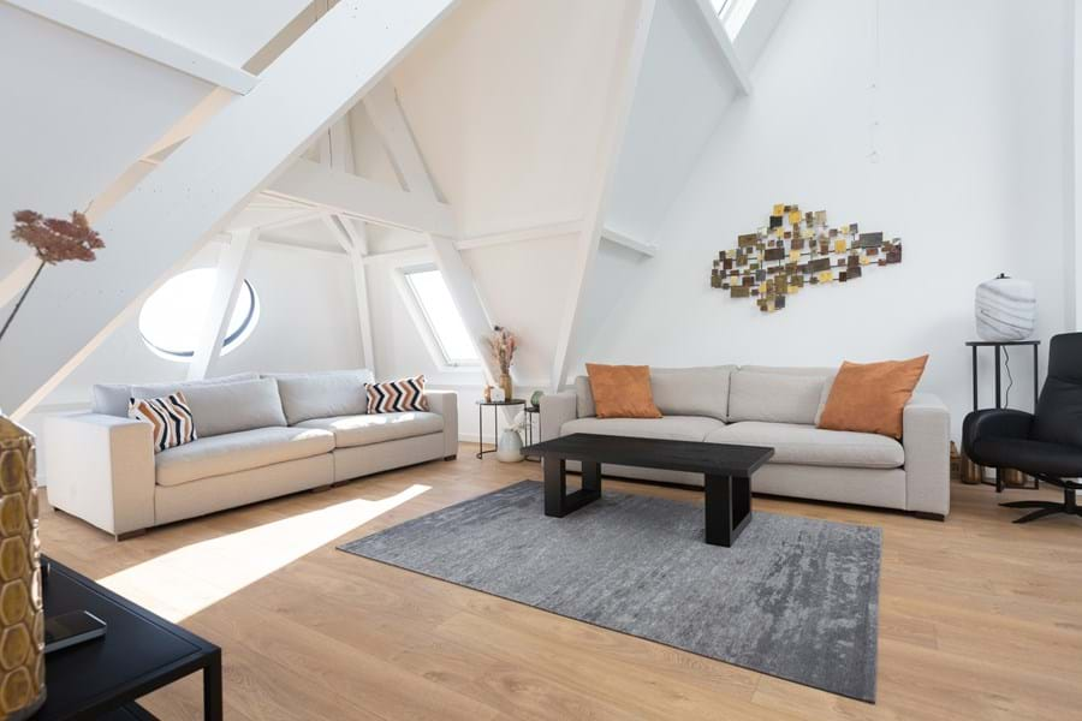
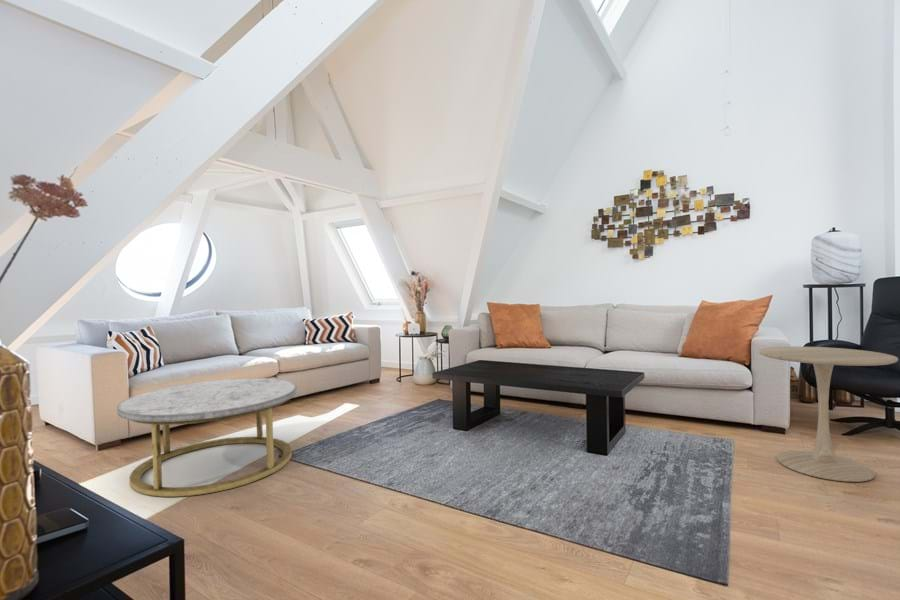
+ side table [758,345,899,483]
+ coffee table [116,377,298,498]
